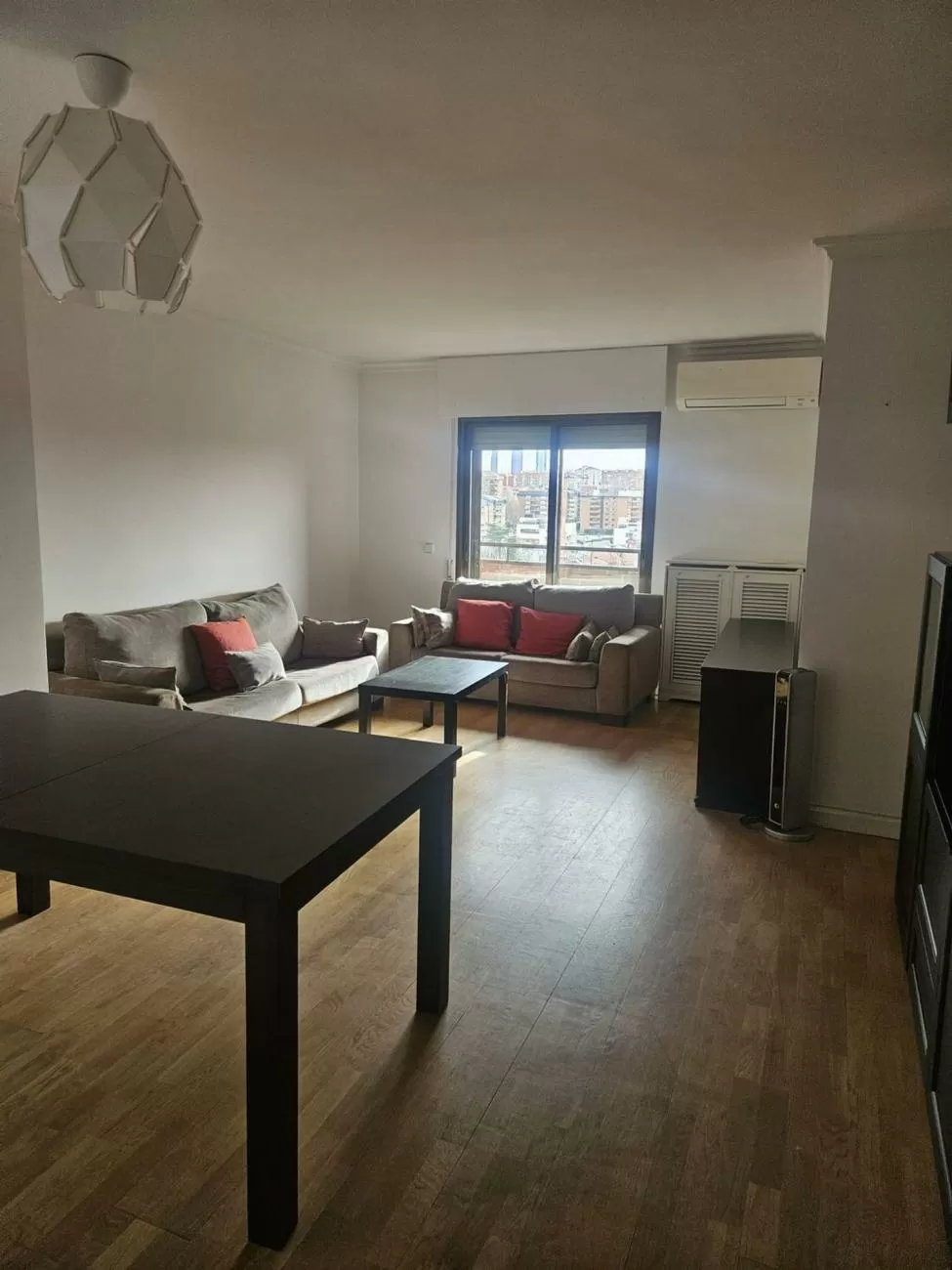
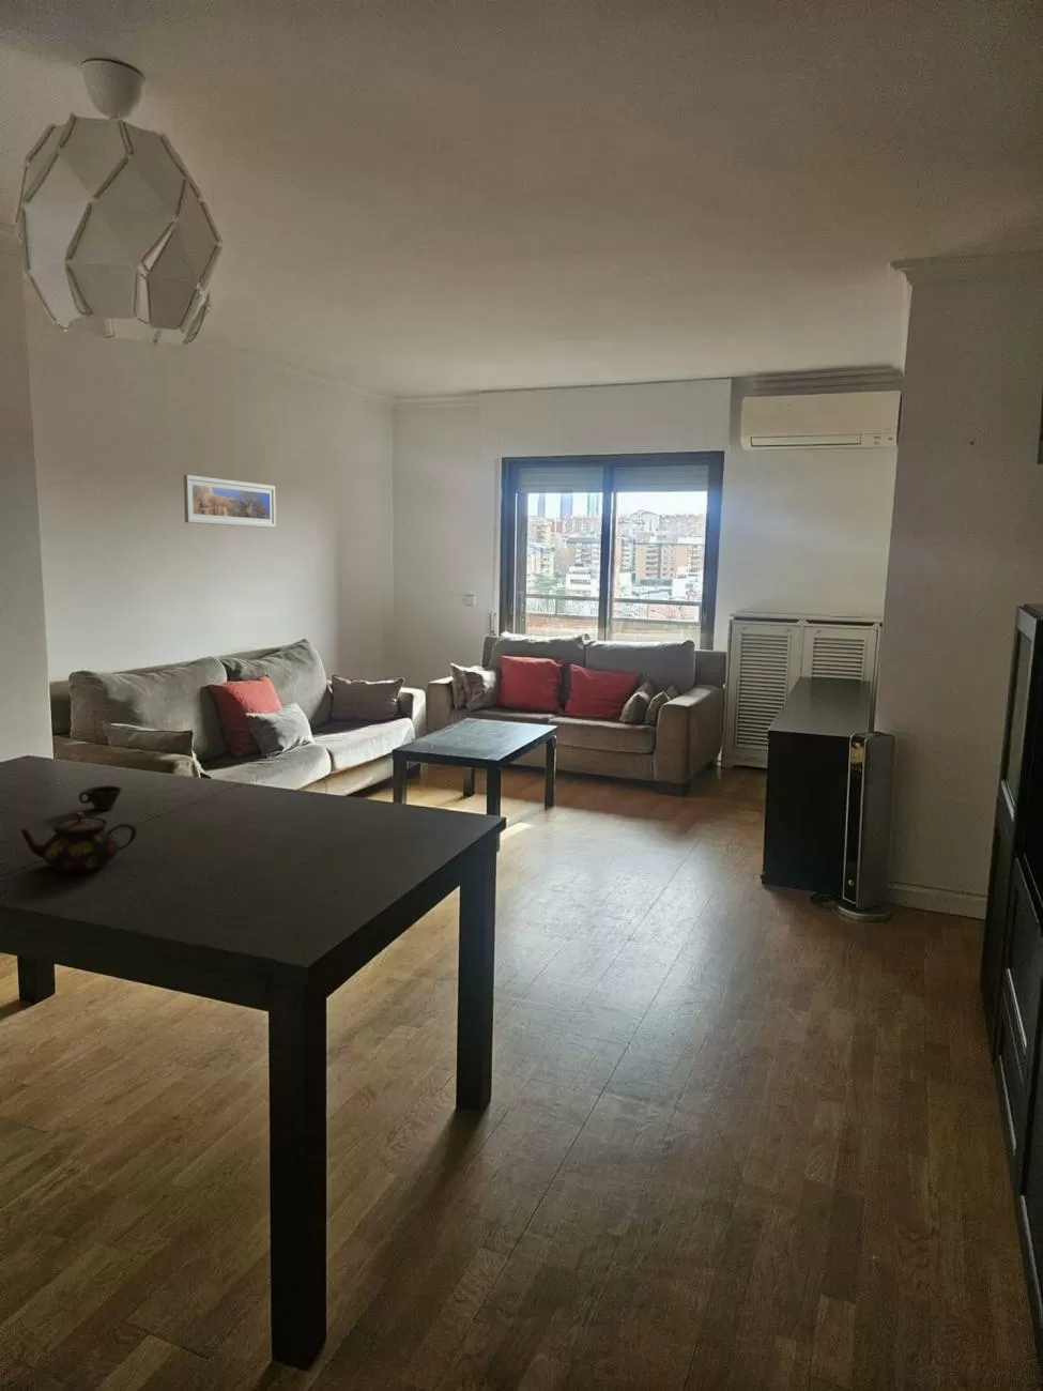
+ cup [78,784,123,812]
+ teapot [19,812,138,873]
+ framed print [183,474,277,529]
